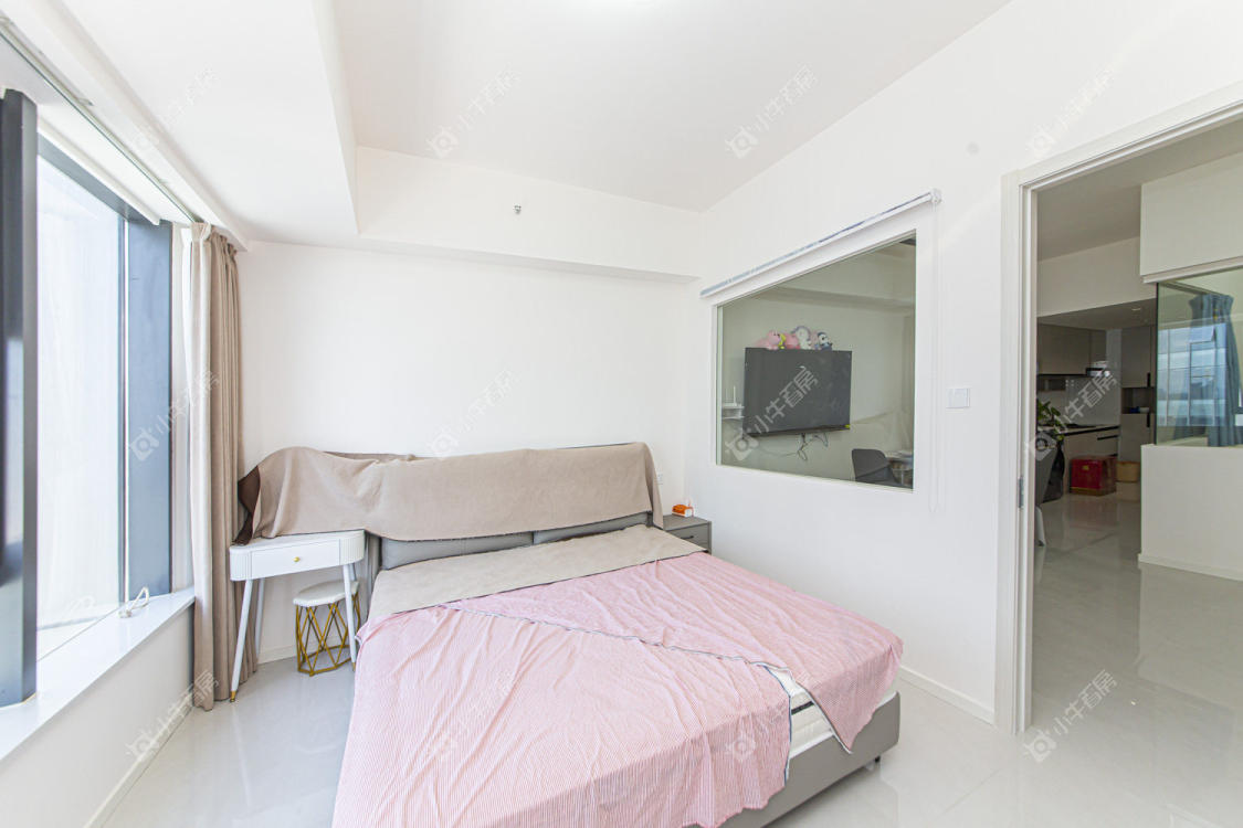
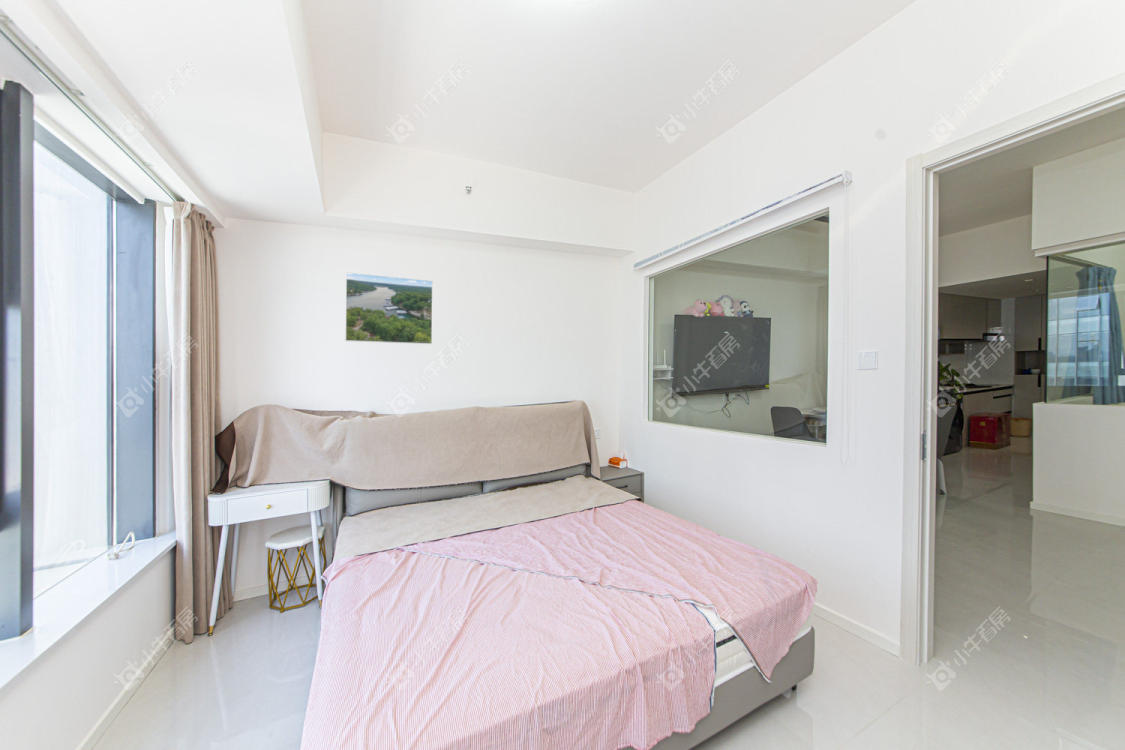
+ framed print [344,271,434,345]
